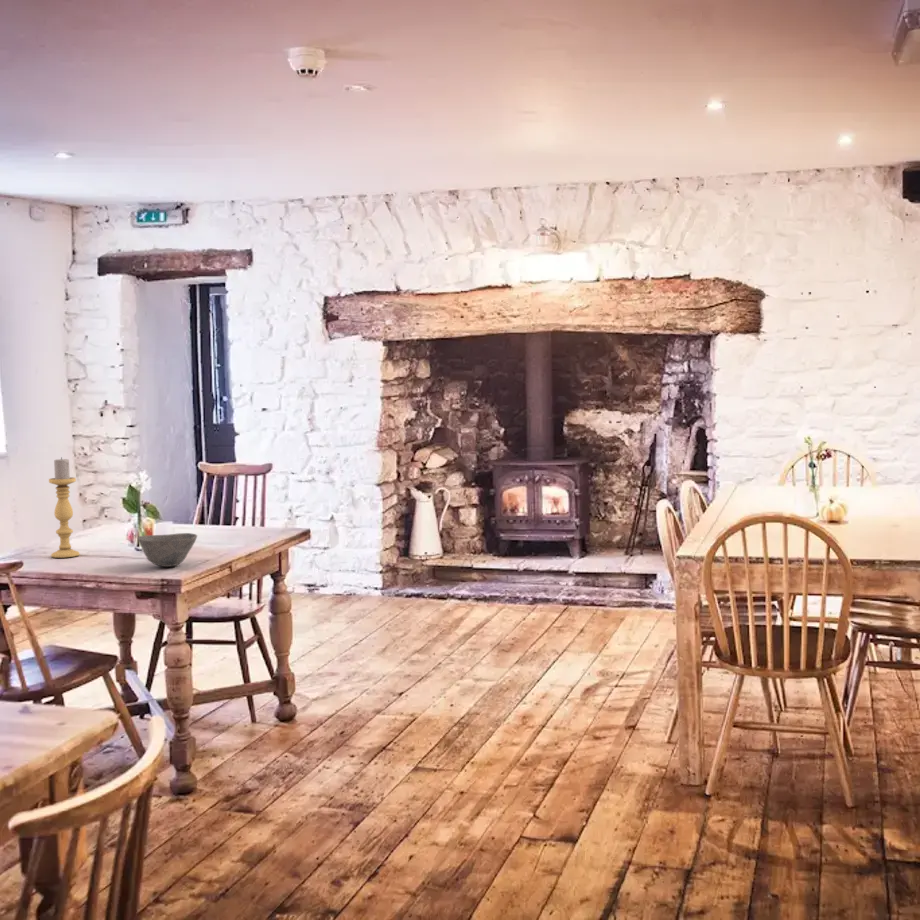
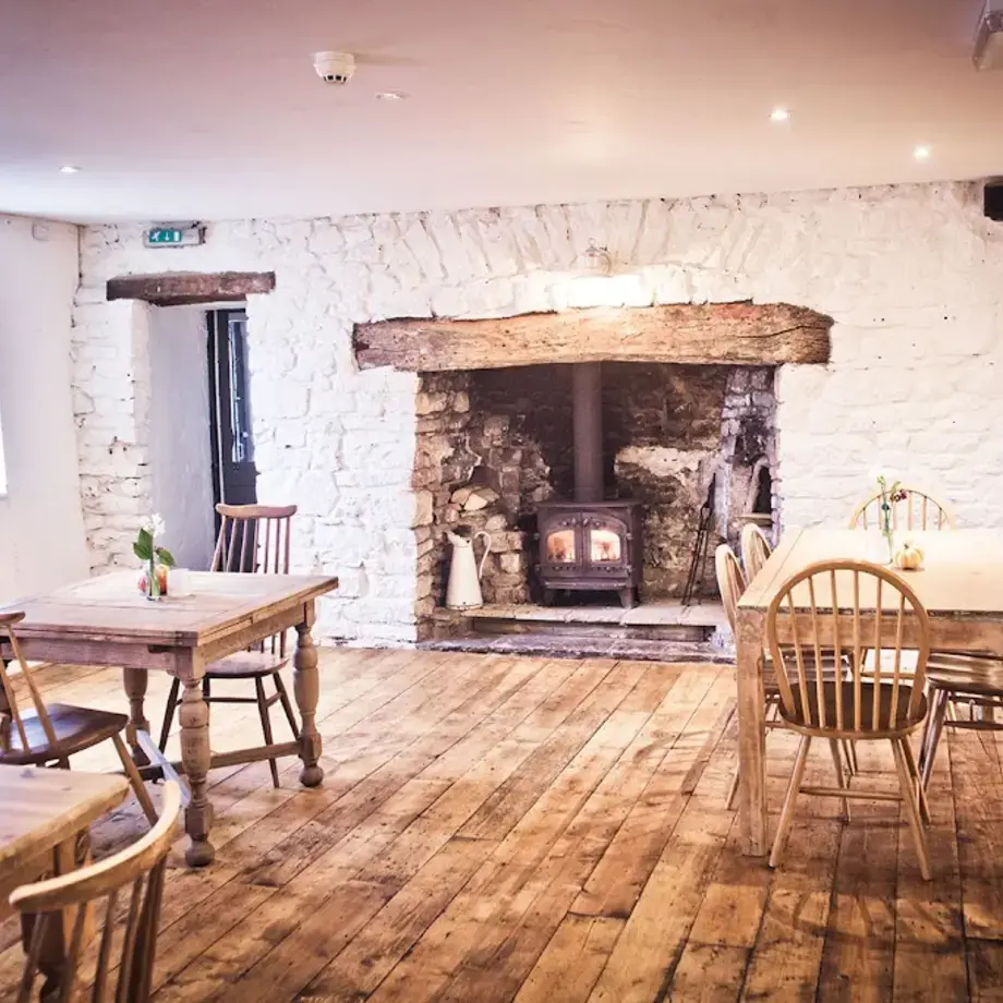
- candle holder [48,456,81,559]
- bowl [136,532,198,568]
